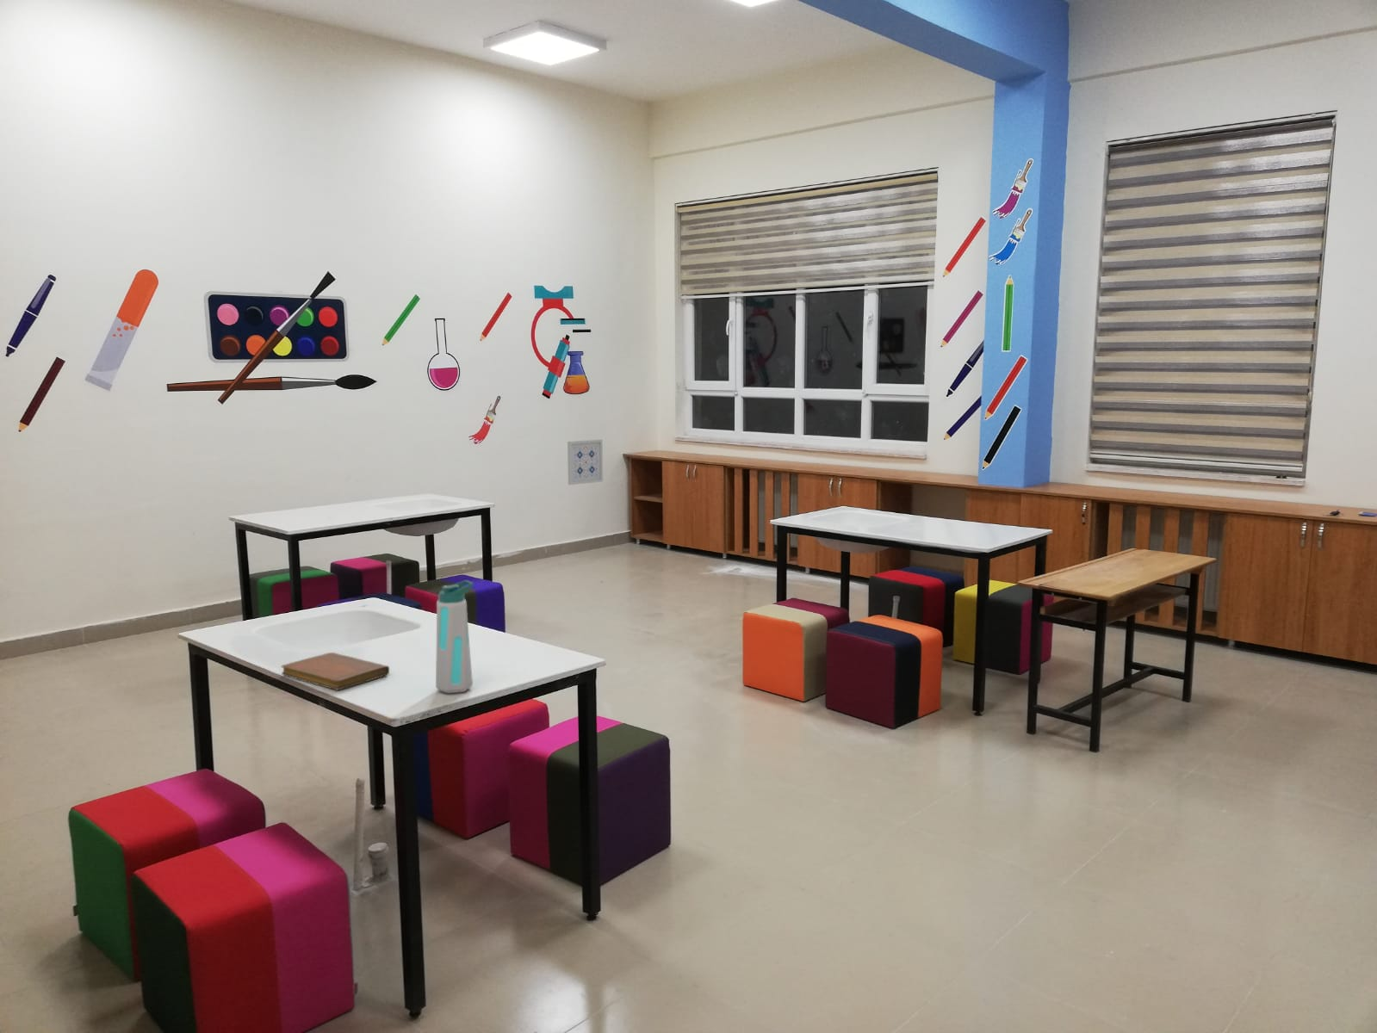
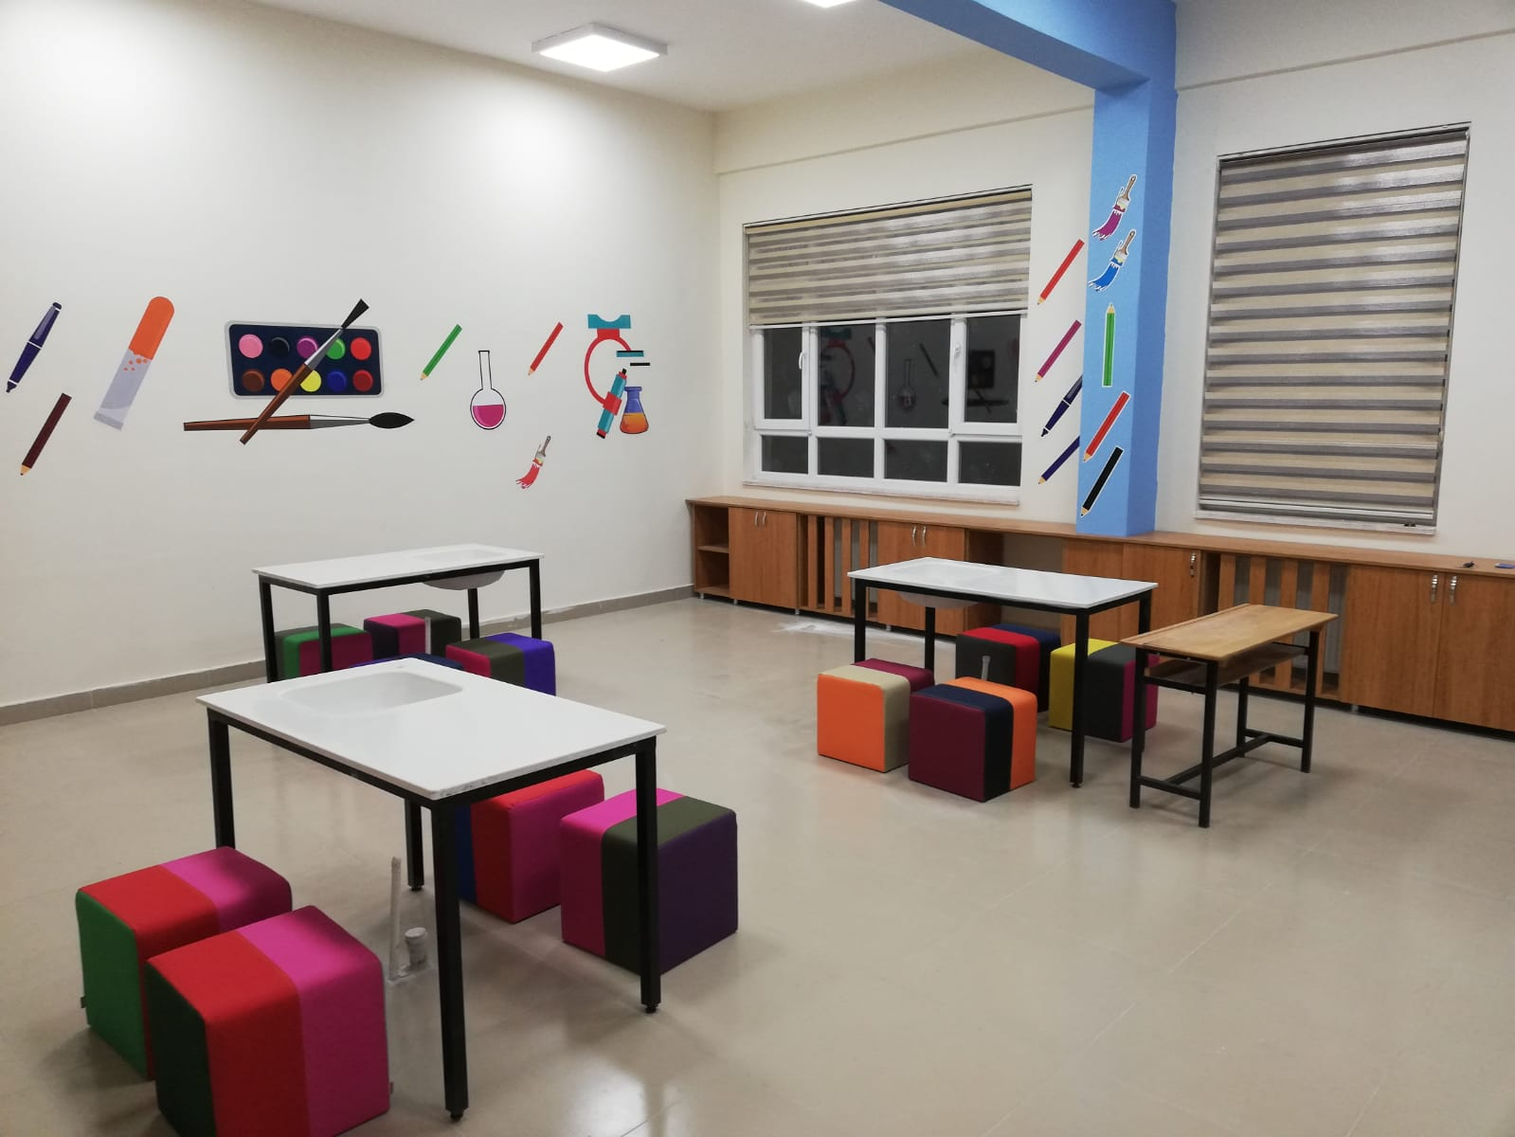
- water bottle [435,579,474,693]
- notebook [281,652,391,691]
- wall art [566,439,603,485]
